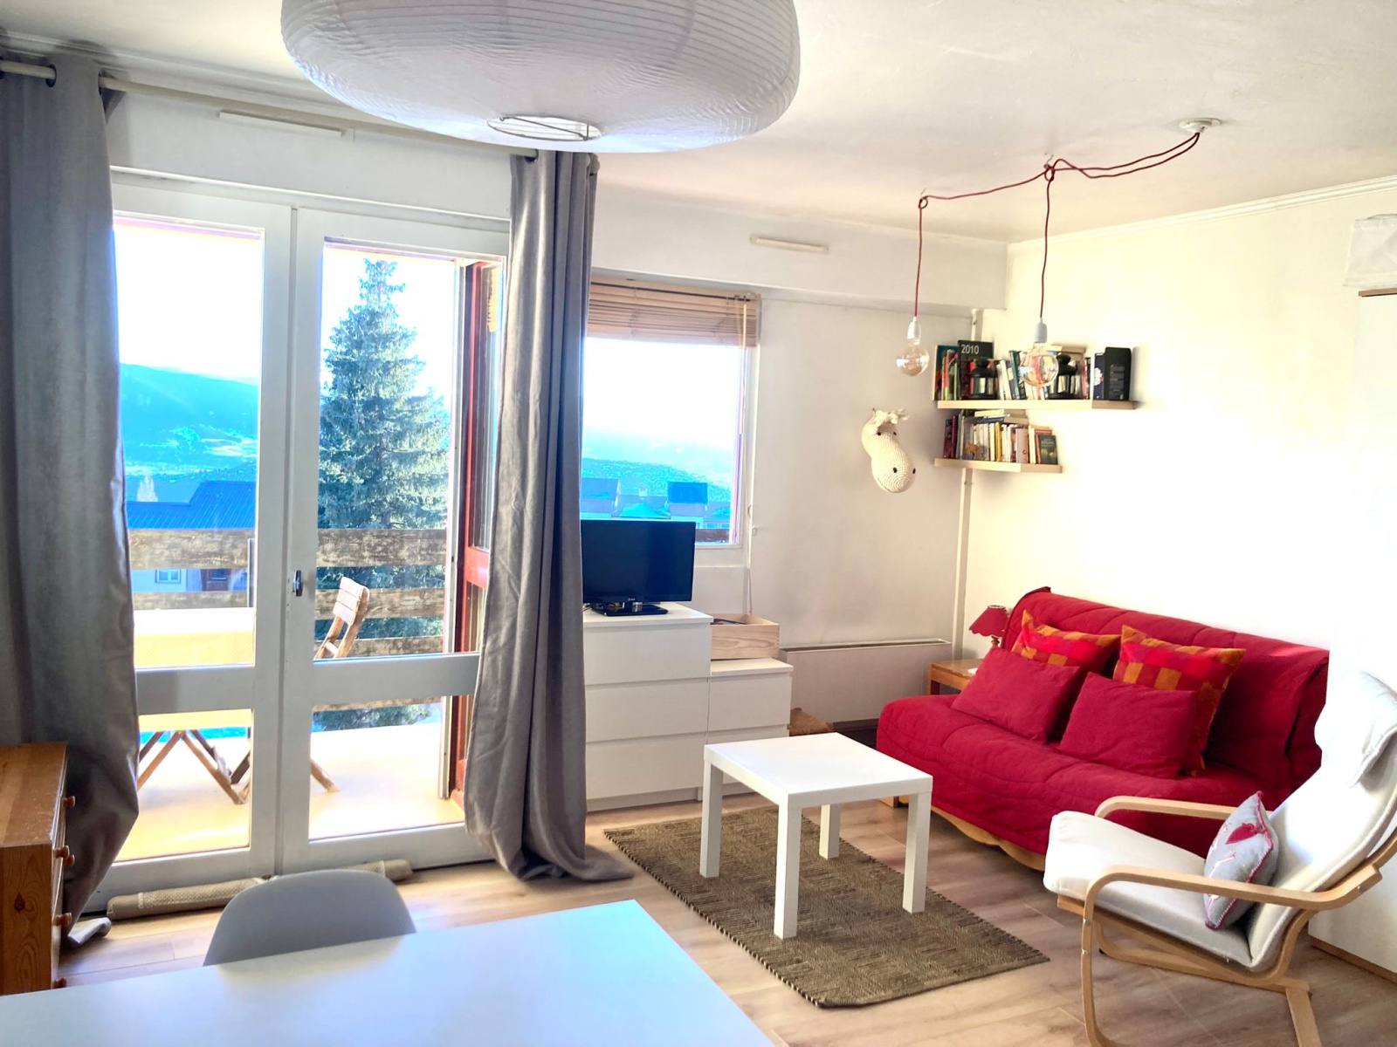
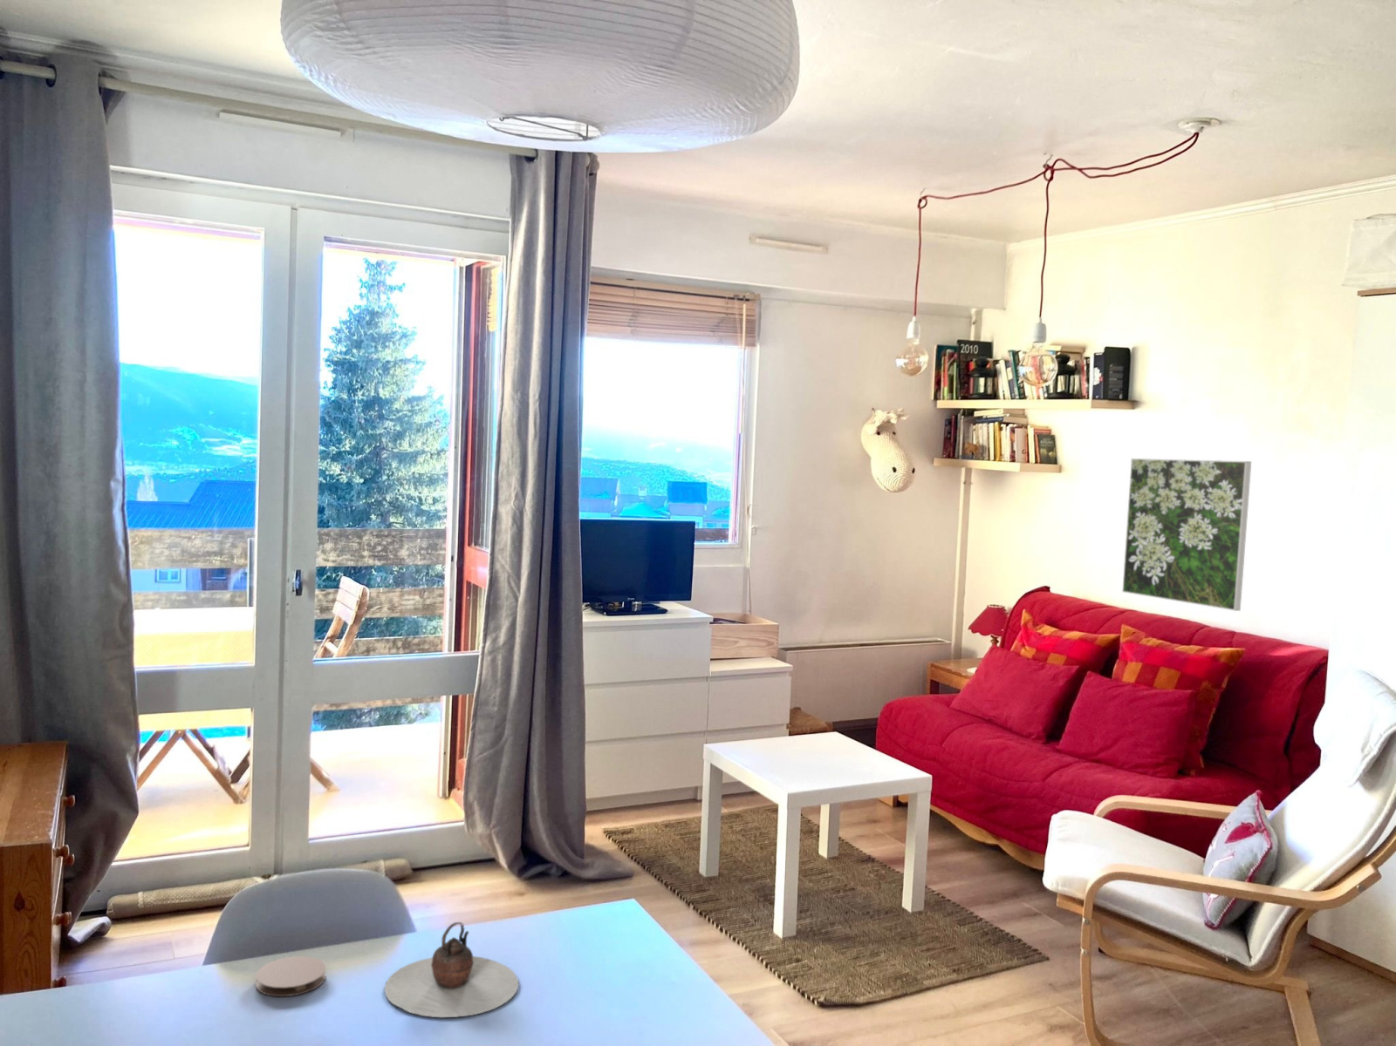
+ coaster [255,955,328,998]
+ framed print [1121,458,1252,612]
+ teapot [384,922,519,1019]
